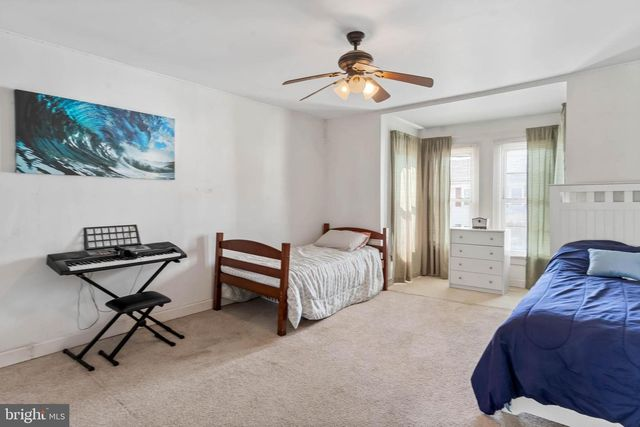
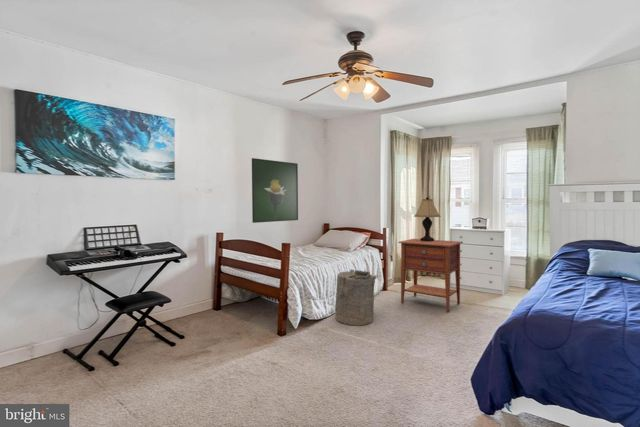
+ laundry hamper [334,268,378,327]
+ nightstand [397,238,464,313]
+ lamp [413,196,442,242]
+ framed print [251,157,299,224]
